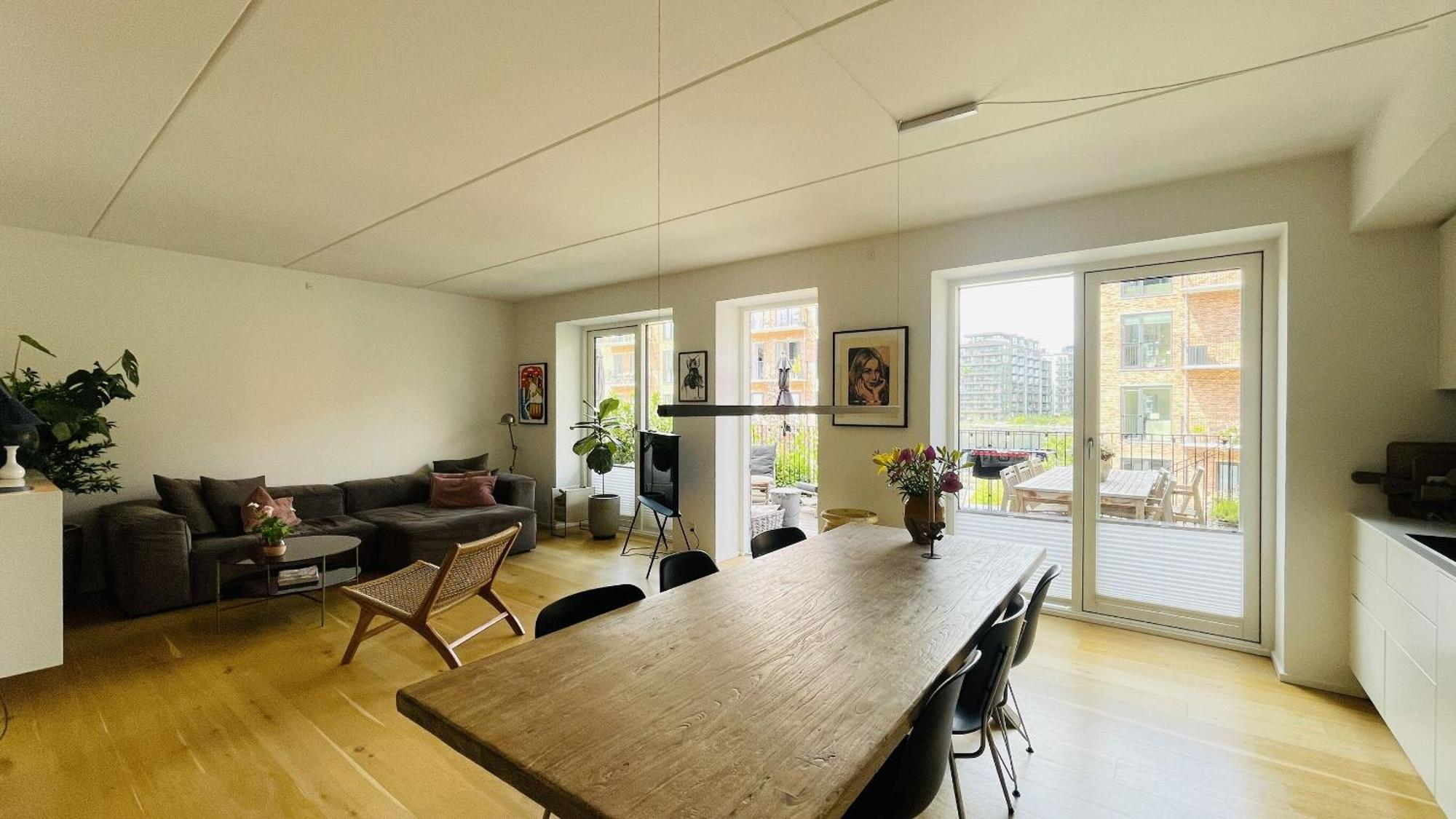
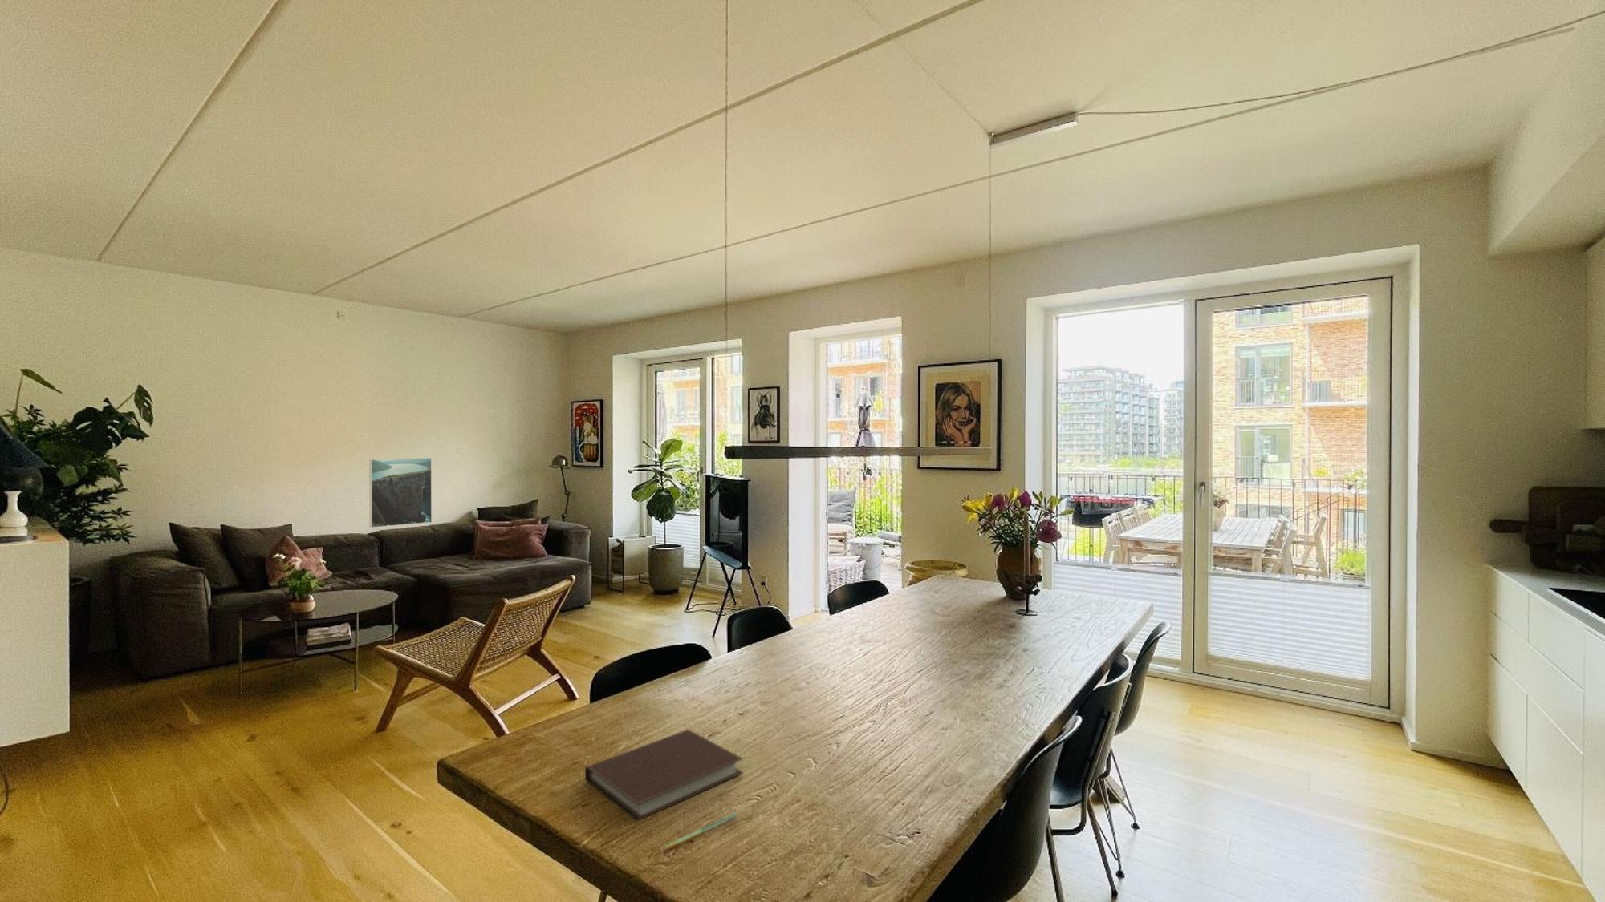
+ notebook [584,729,744,822]
+ pen [663,812,739,851]
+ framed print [369,457,432,529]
